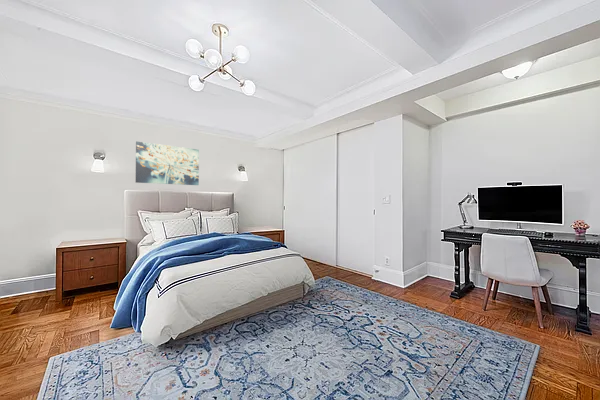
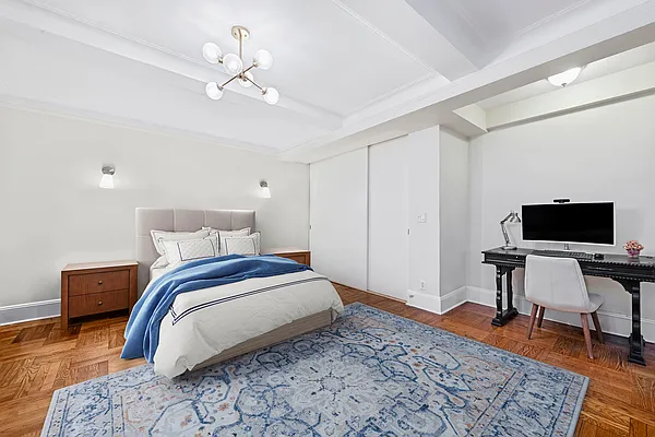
- wall art [135,140,200,186]
